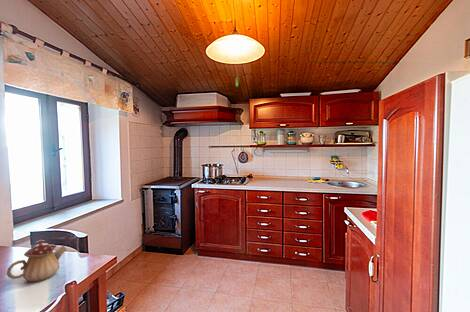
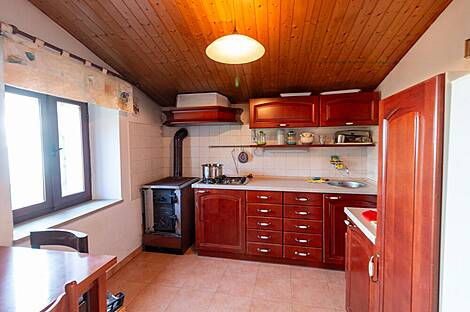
- teapot [6,239,67,283]
